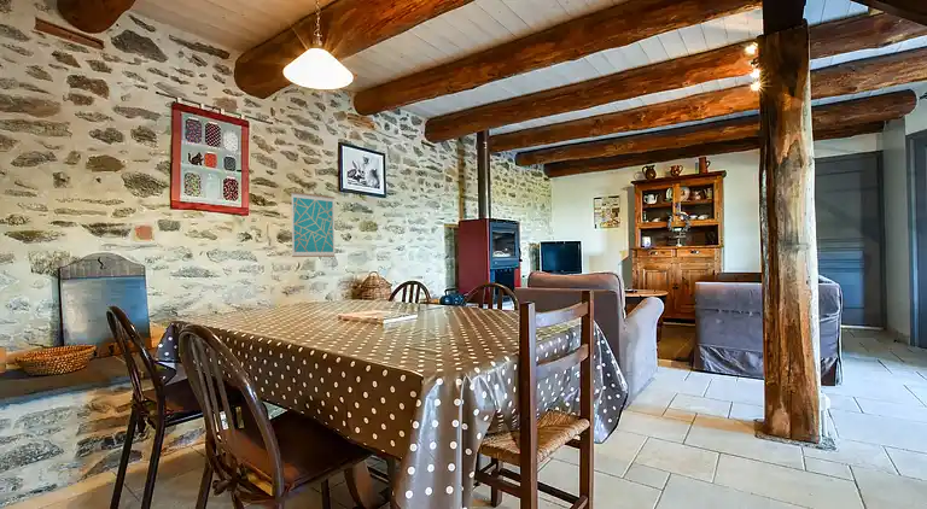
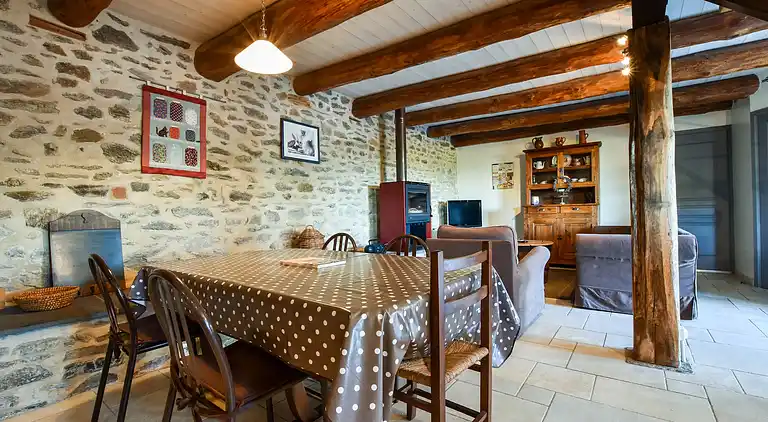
- wall art [290,191,337,258]
